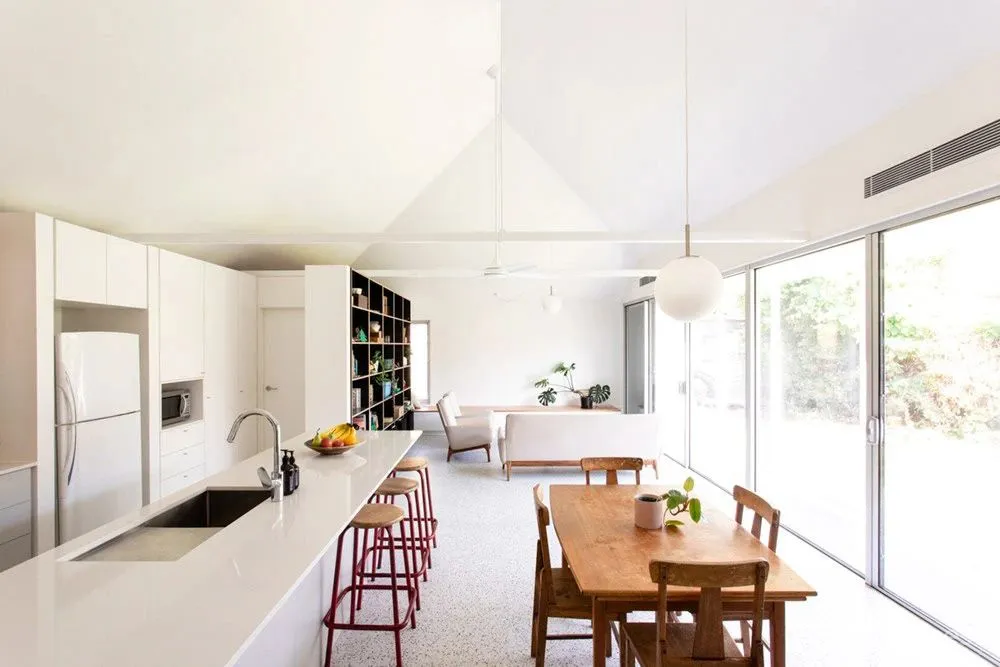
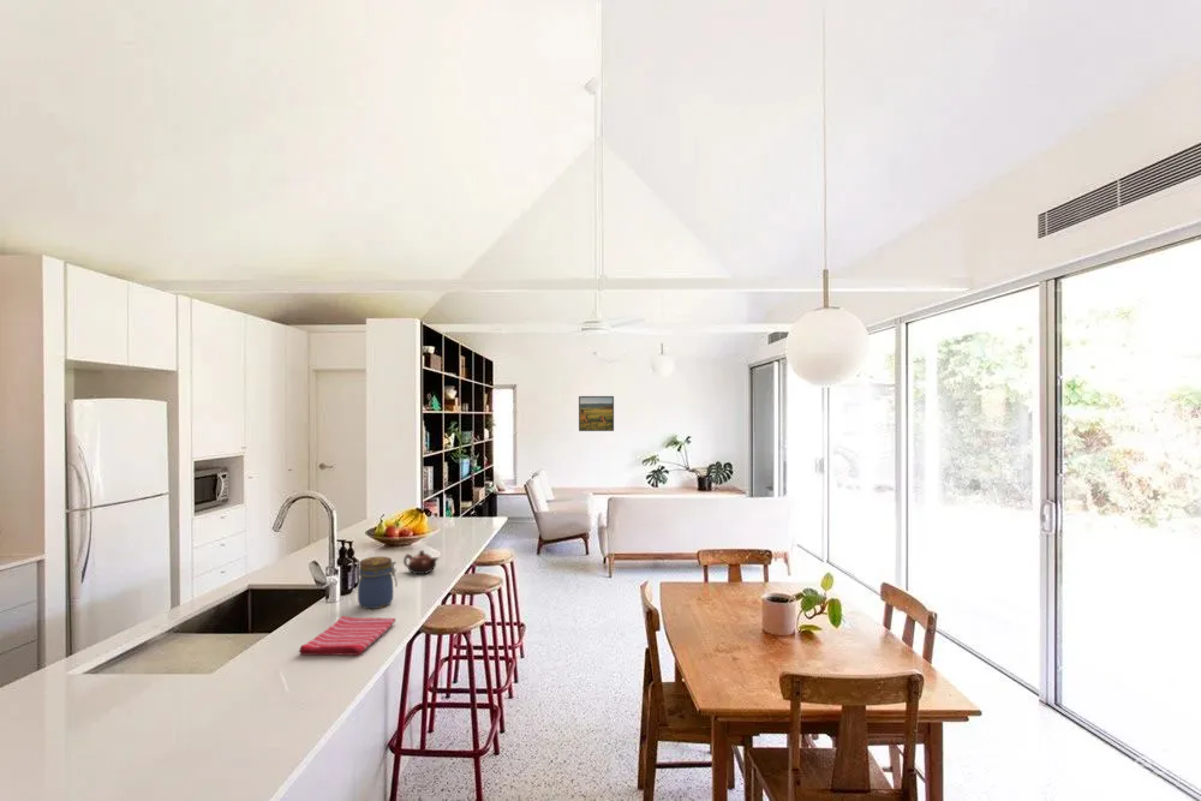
+ dish towel [298,615,396,657]
+ teapot [402,549,440,575]
+ jar [357,555,399,610]
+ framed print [578,395,615,432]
